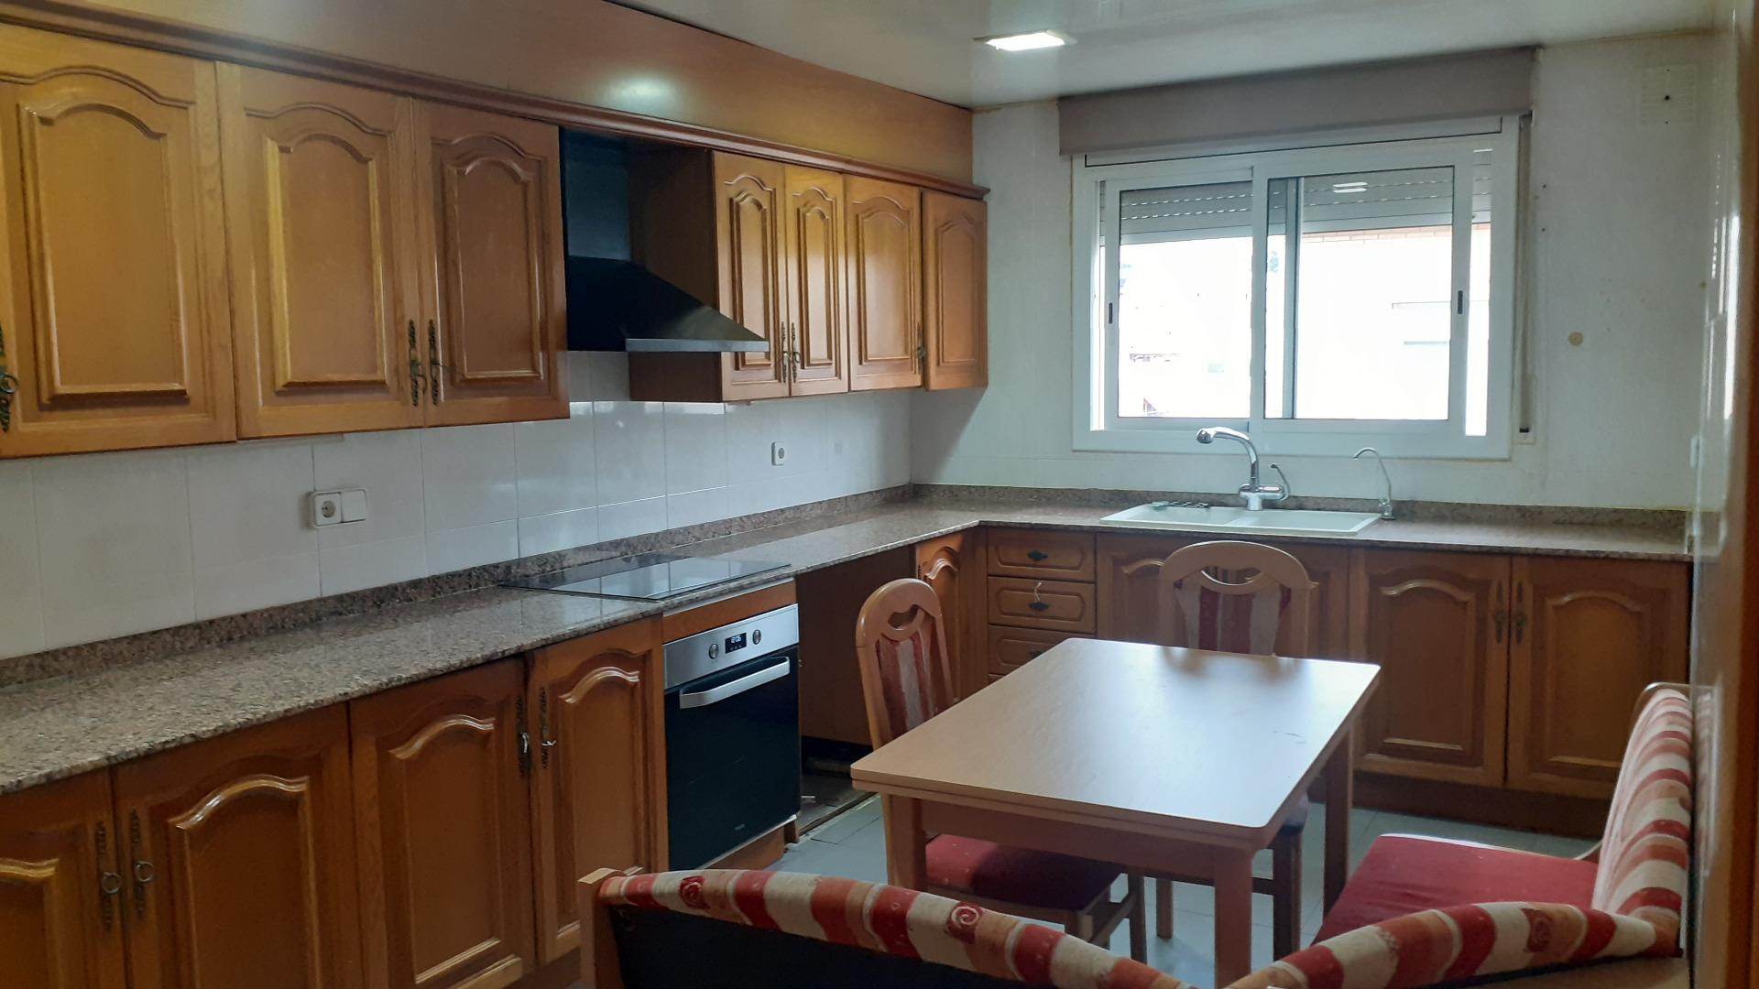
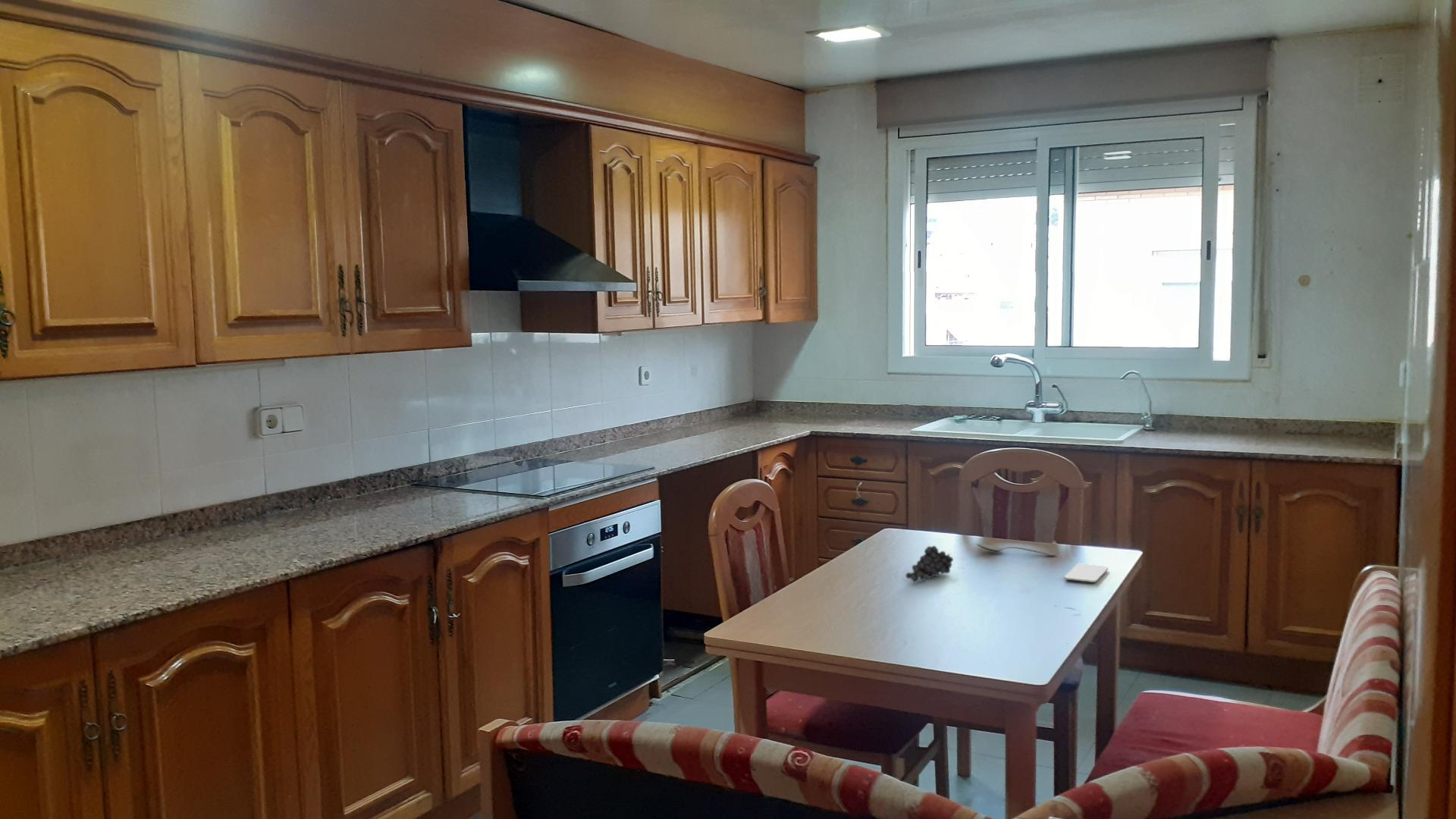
+ fruit [905,545,954,583]
+ smartphone [1063,563,1109,583]
+ spoon [976,543,1058,557]
